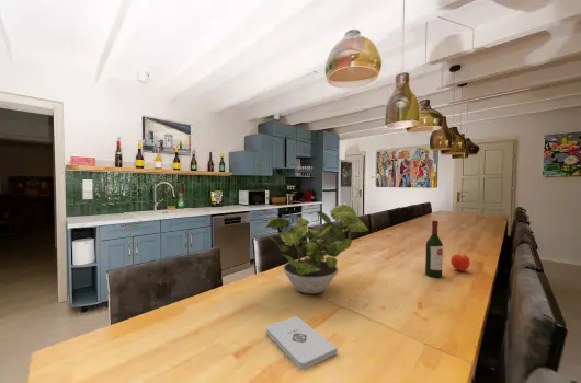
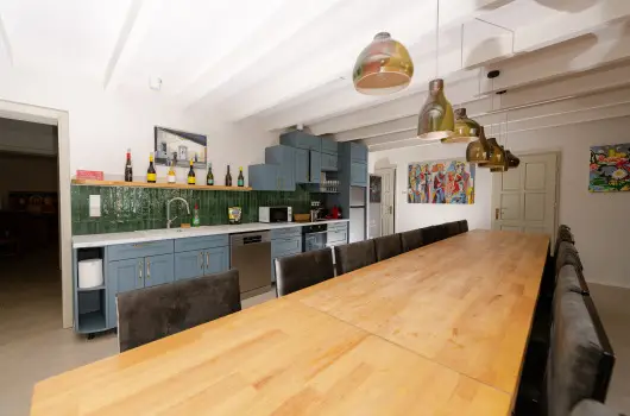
- wine bottle [424,220,444,278]
- potted plant [264,204,369,294]
- apple [449,253,471,272]
- notepad [265,315,339,370]
